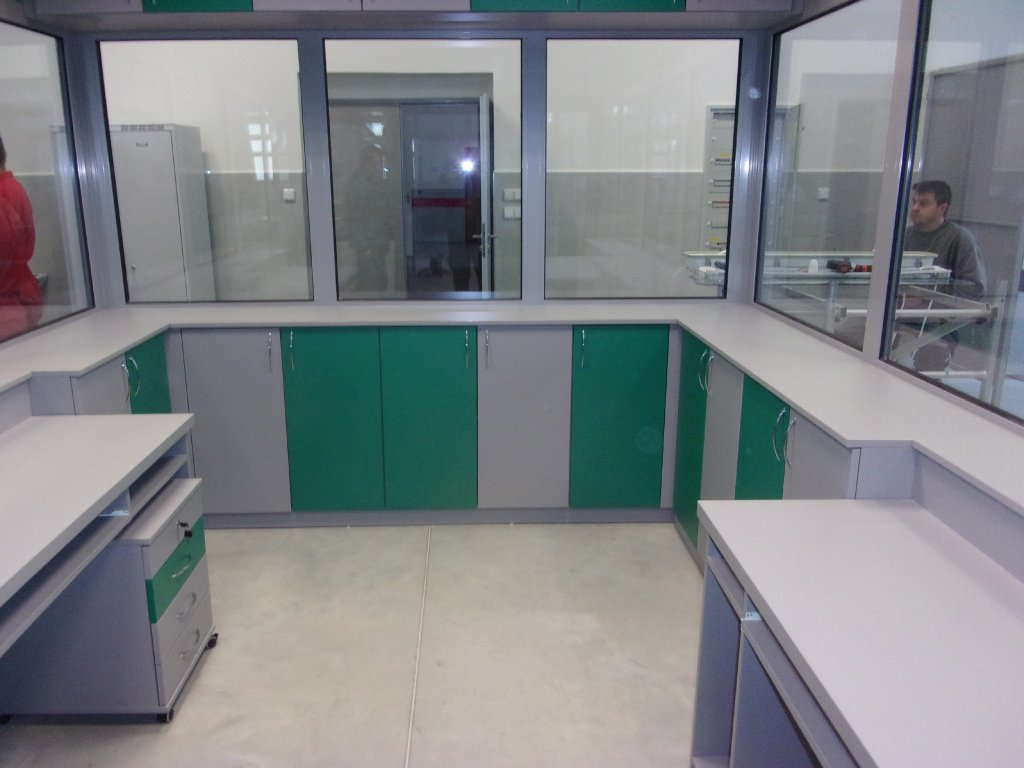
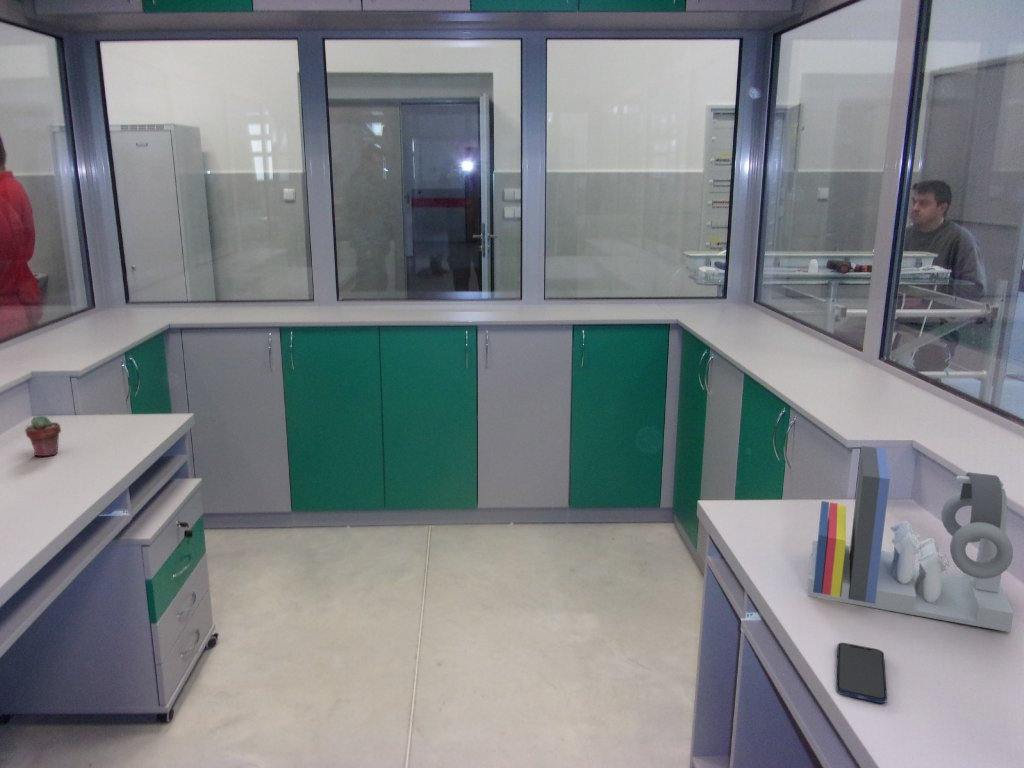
+ potted succulent [24,414,62,457]
+ smartphone [835,642,888,704]
+ desk organizer [807,445,1014,633]
